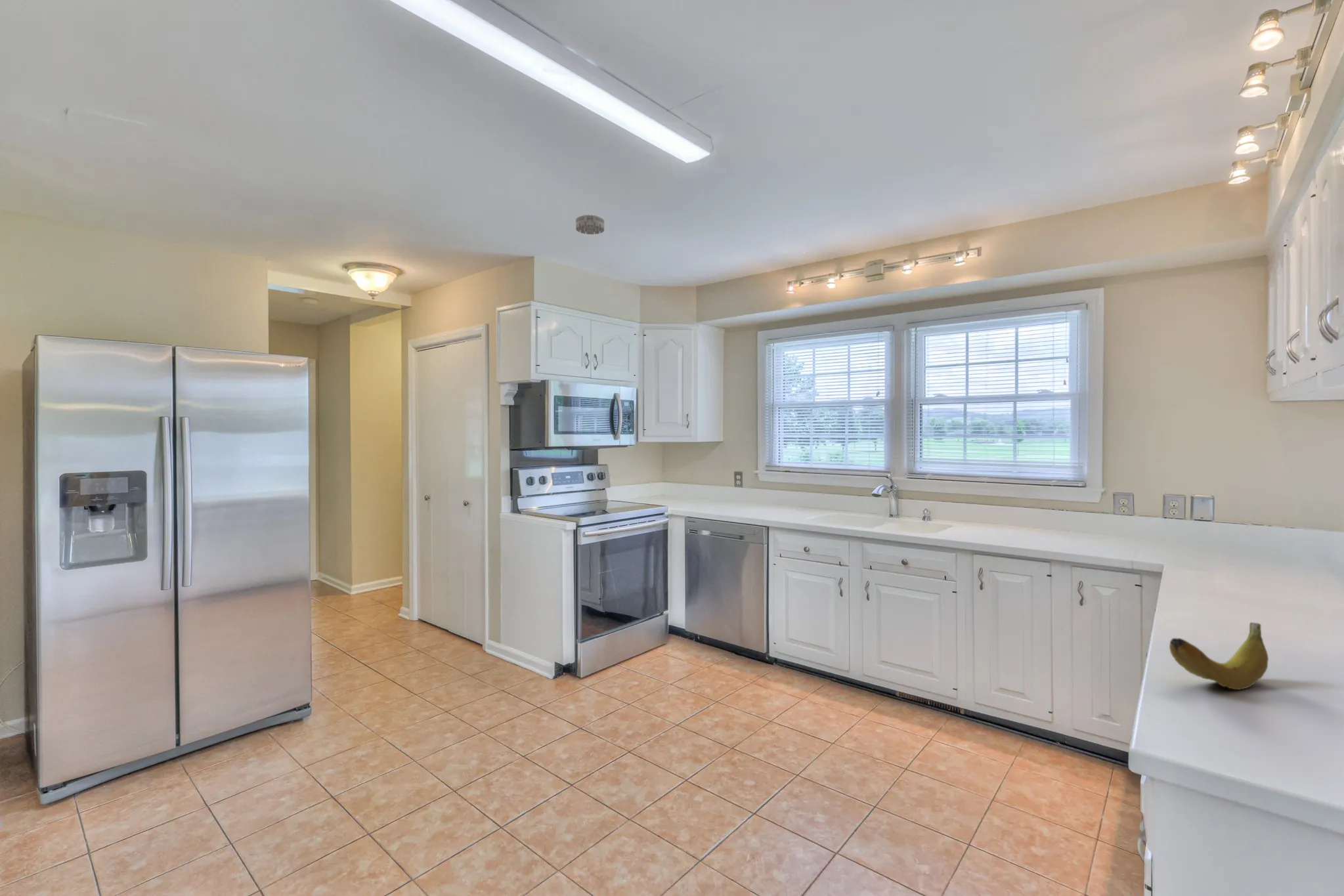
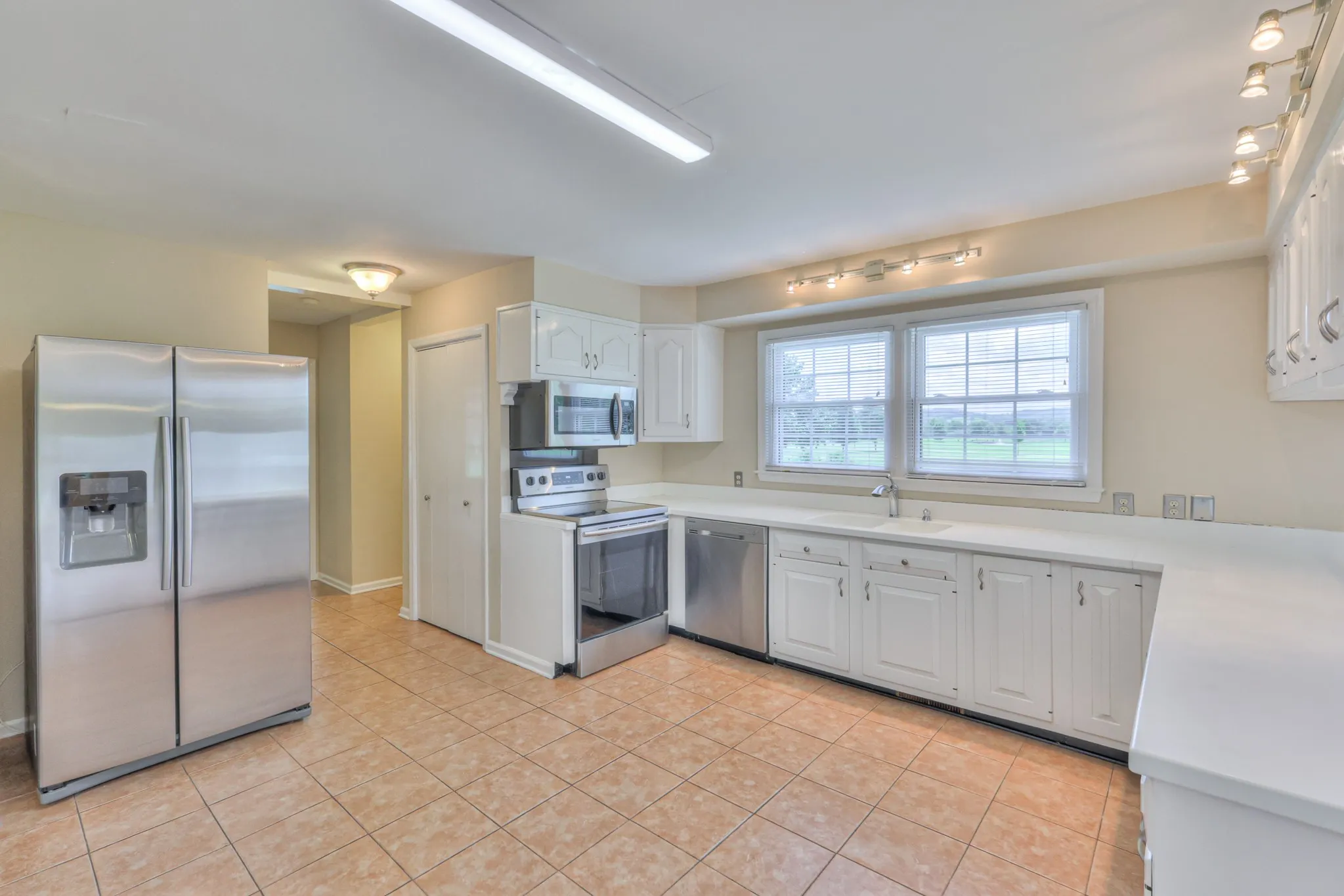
- fruit [1169,622,1269,691]
- smoke detector [575,214,605,235]
